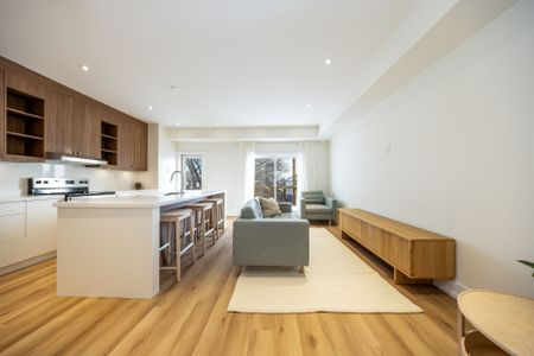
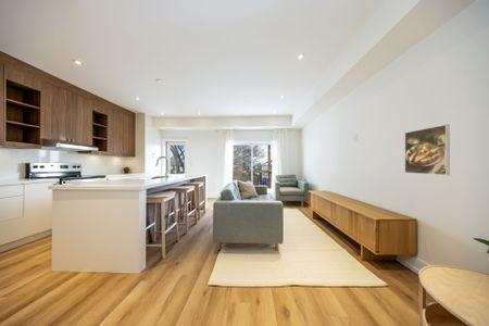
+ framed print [404,124,451,176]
